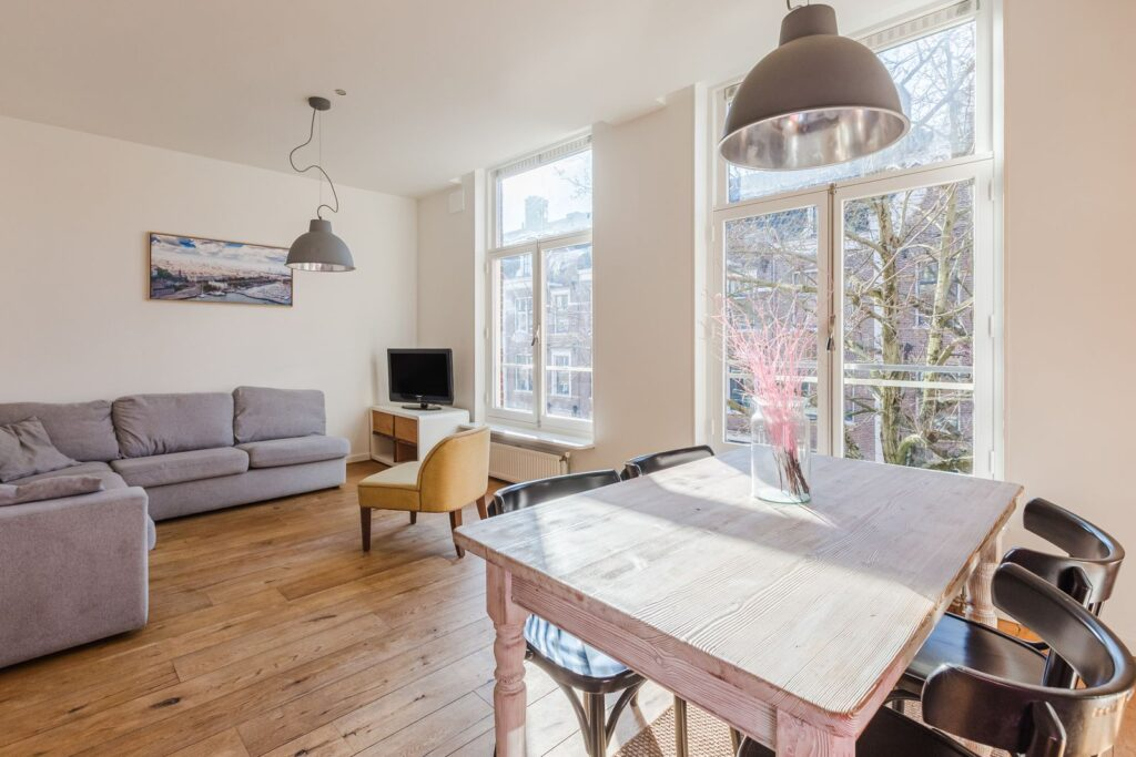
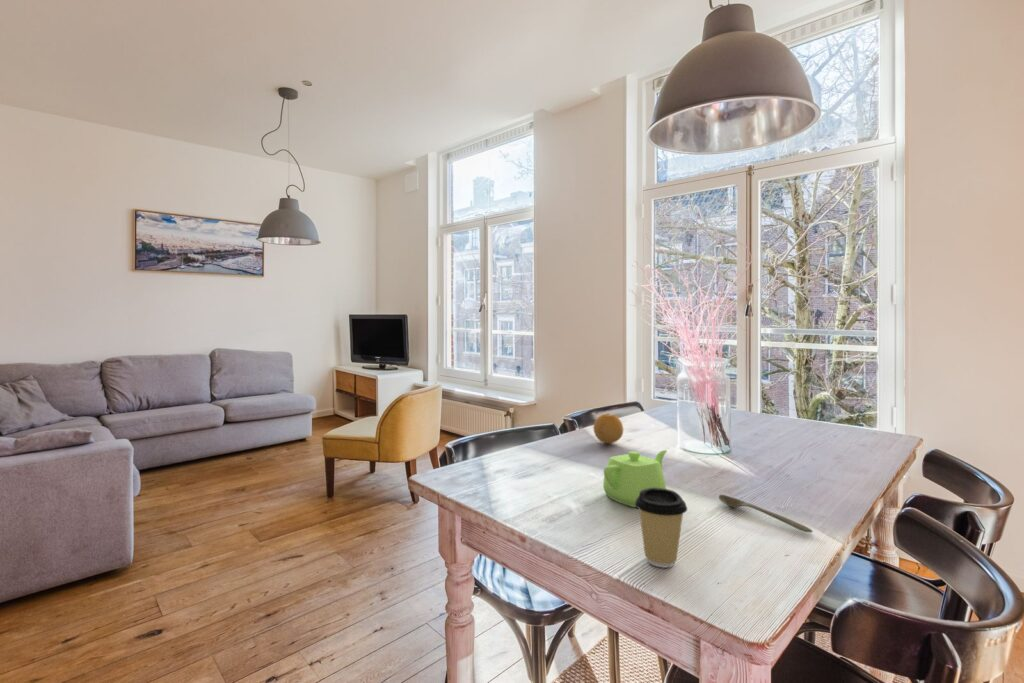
+ spoon [718,494,814,533]
+ fruit [592,413,624,444]
+ teapot [602,449,668,508]
+ coffee cup [635,488,688,569]
